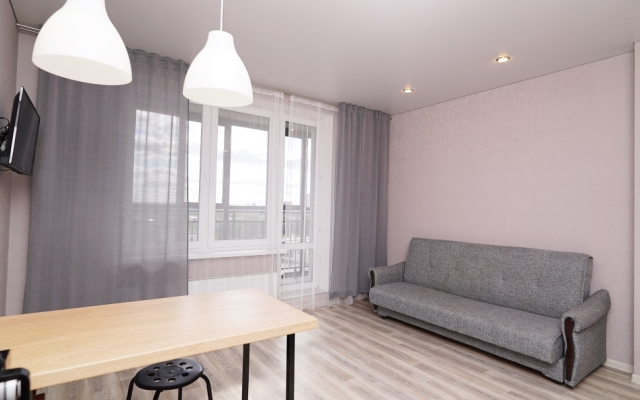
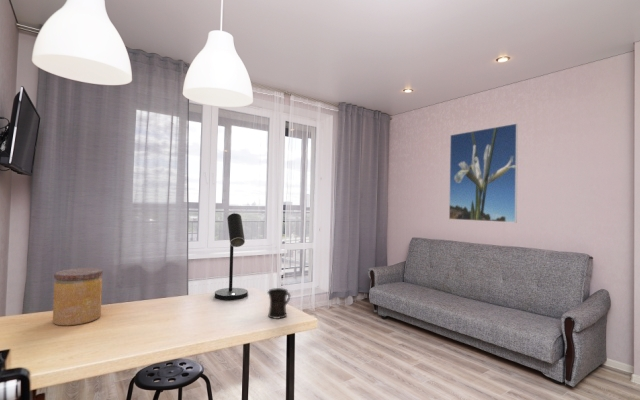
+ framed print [448,122,519,224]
+ jar [52,267,104,326]
+ desk lamp [214,212,249,301]
+ mug [266,287,291,320]
